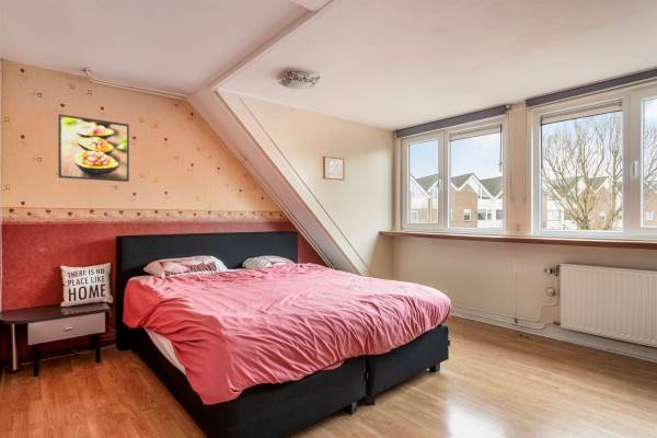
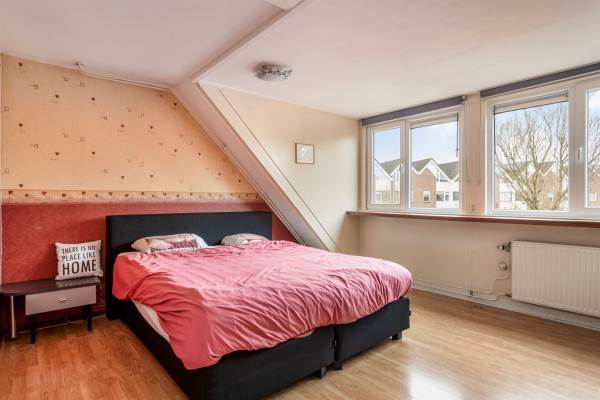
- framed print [57,113,130,183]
